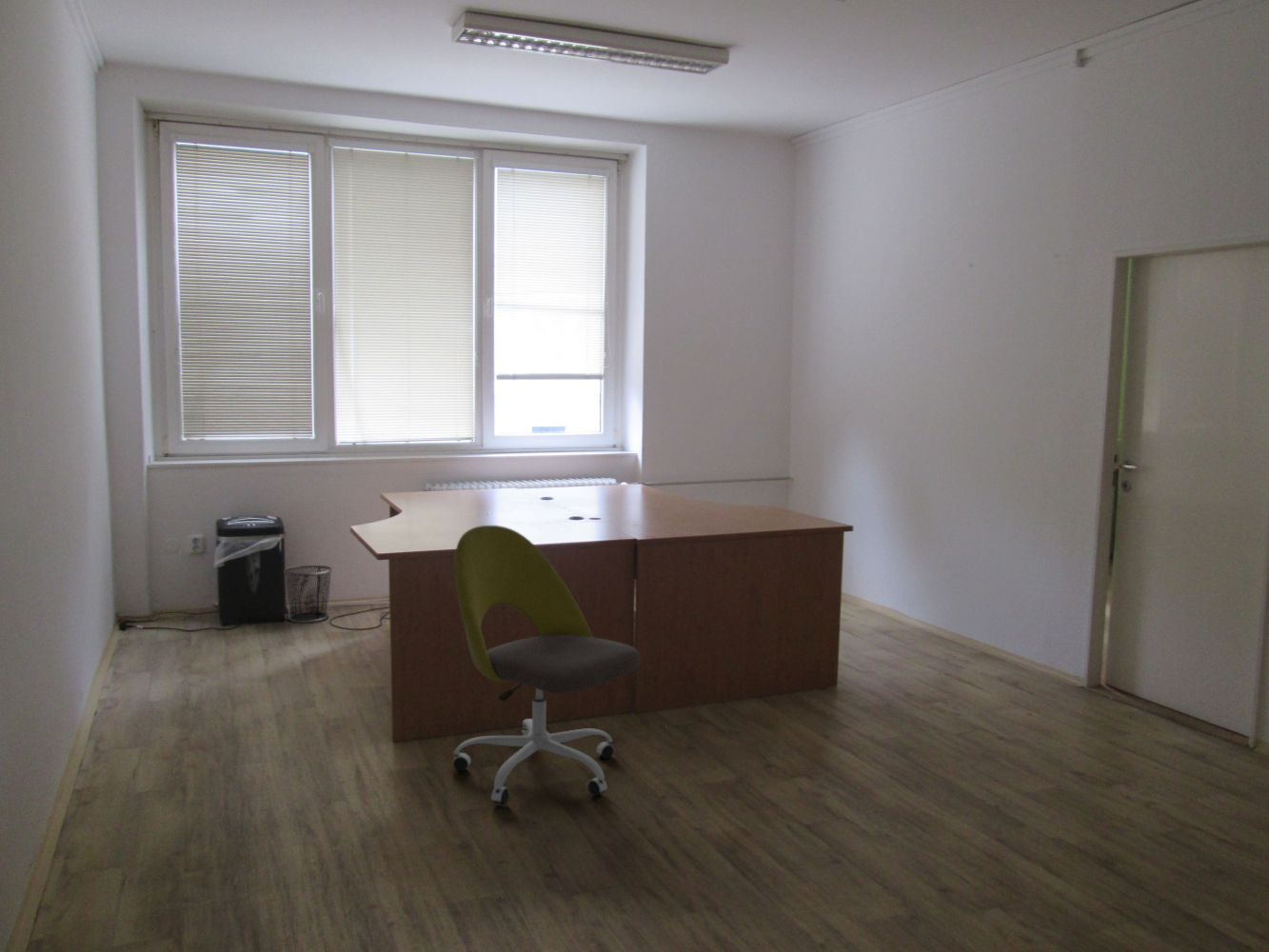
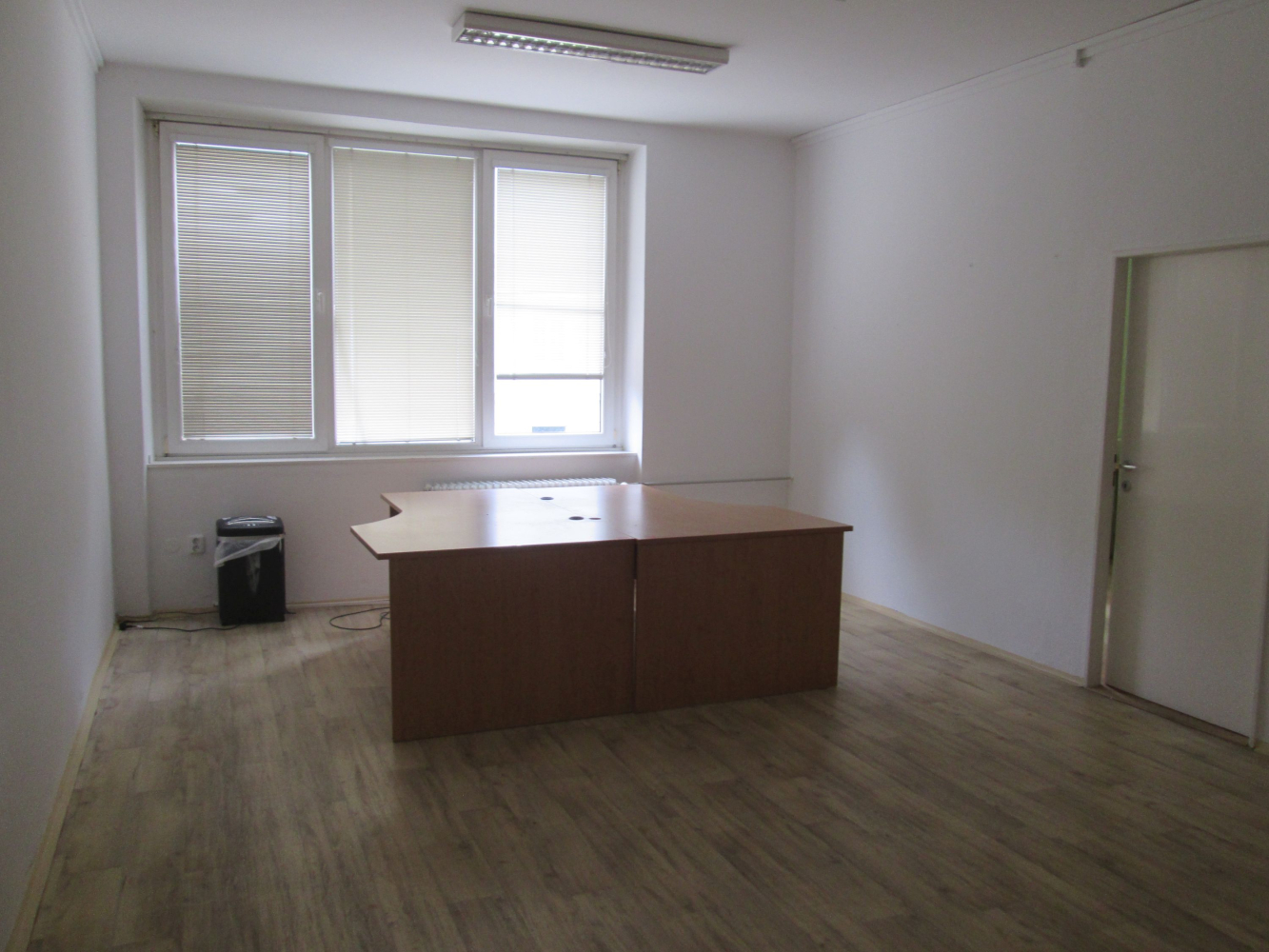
- waste bin [283,565,333,624]
- office chair [451,525,641,805]
